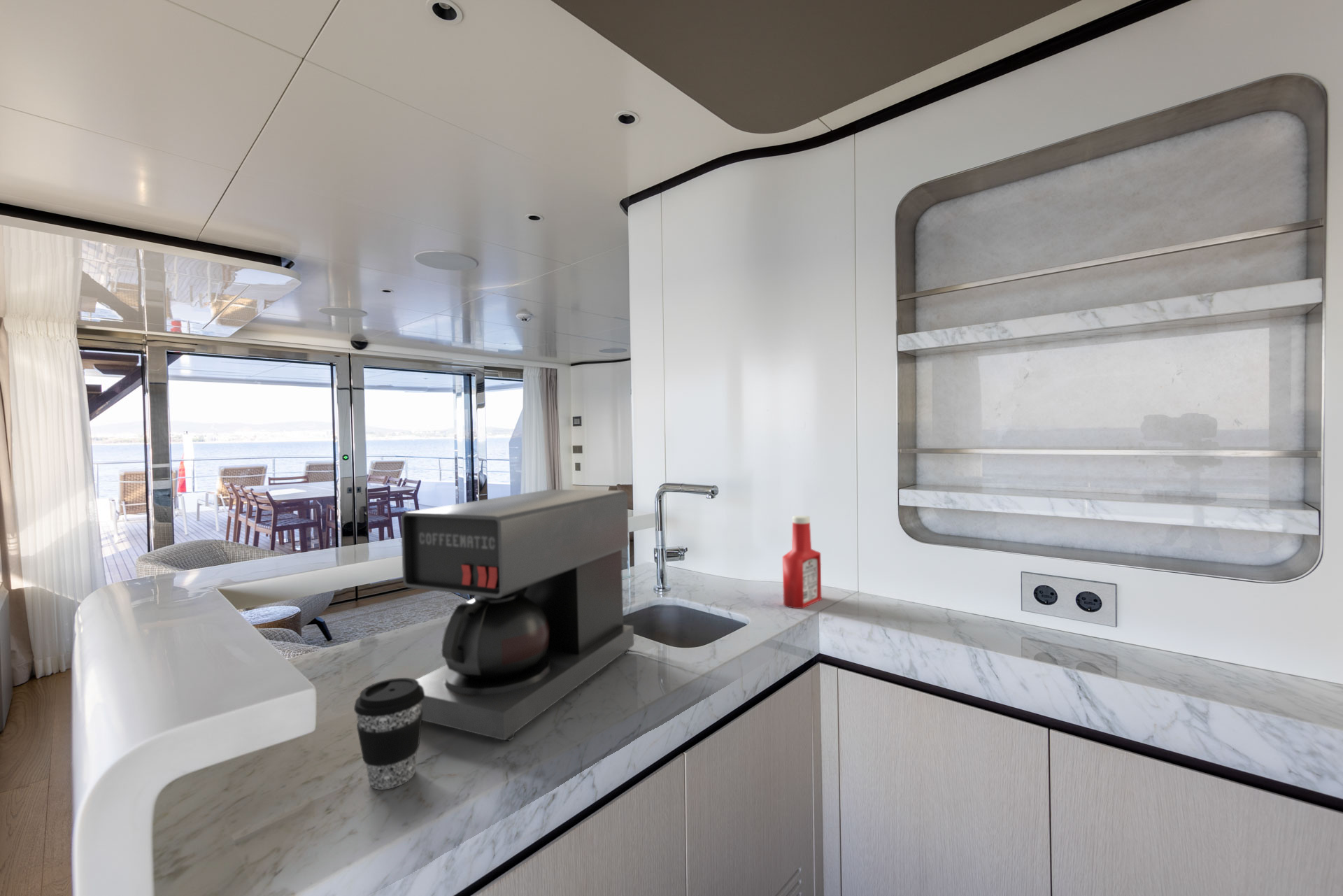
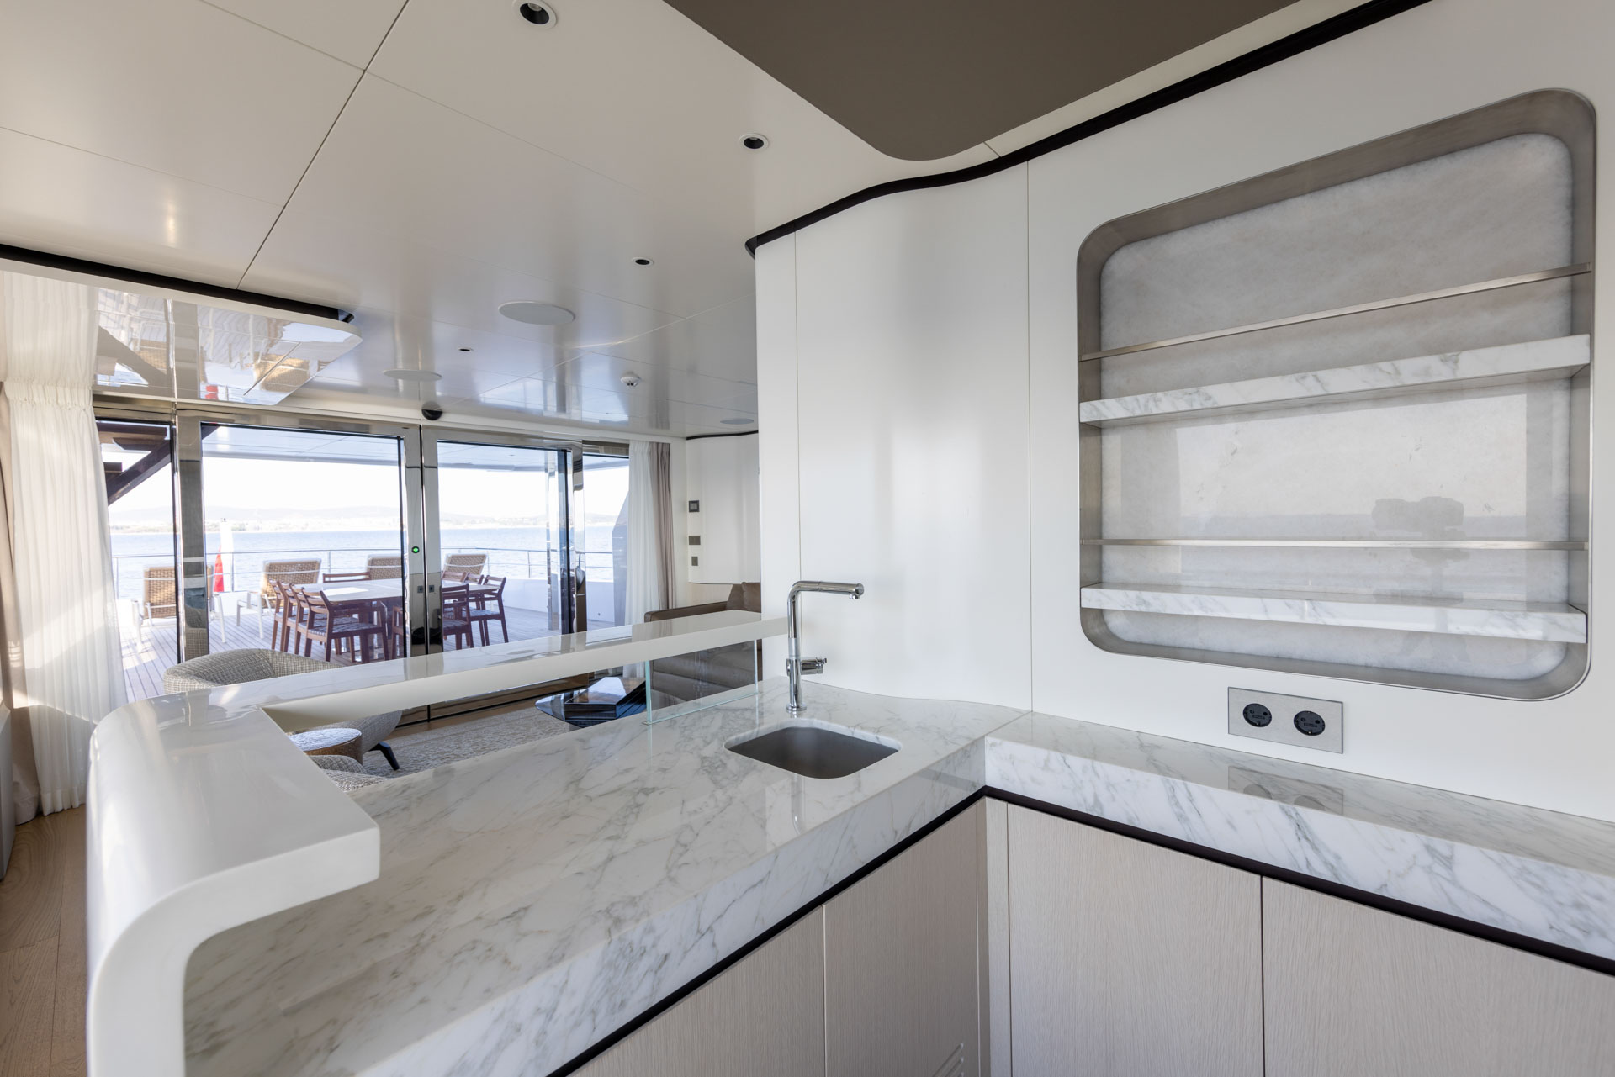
- coffee maker [400,489,634,741]
- soap bottle [782,515,822,609]
- coffee cup [353,677,425,790]
